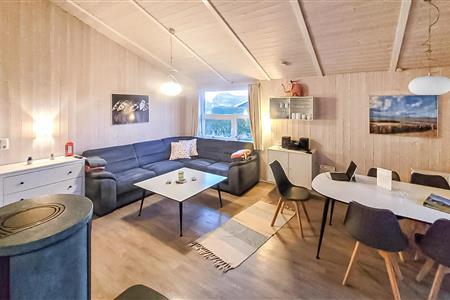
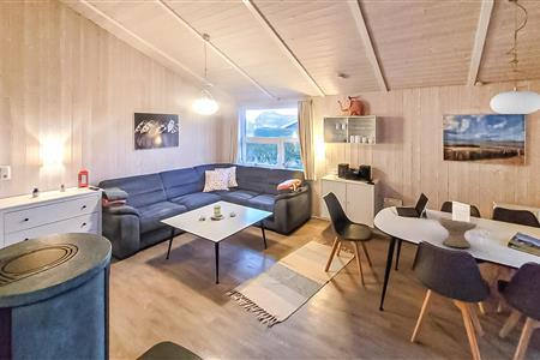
+ bowl [437,217,478,248]
